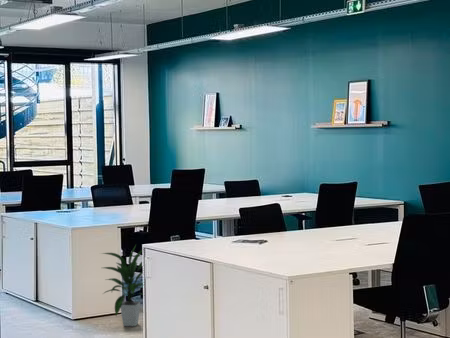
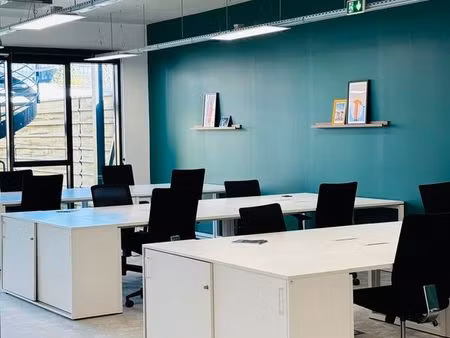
- indoor plant [100,244,144,327]
